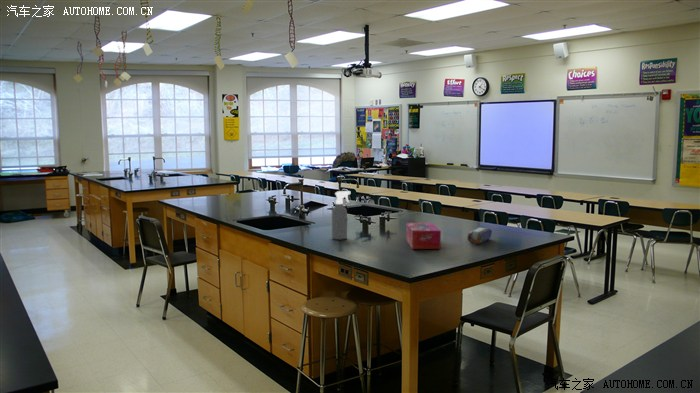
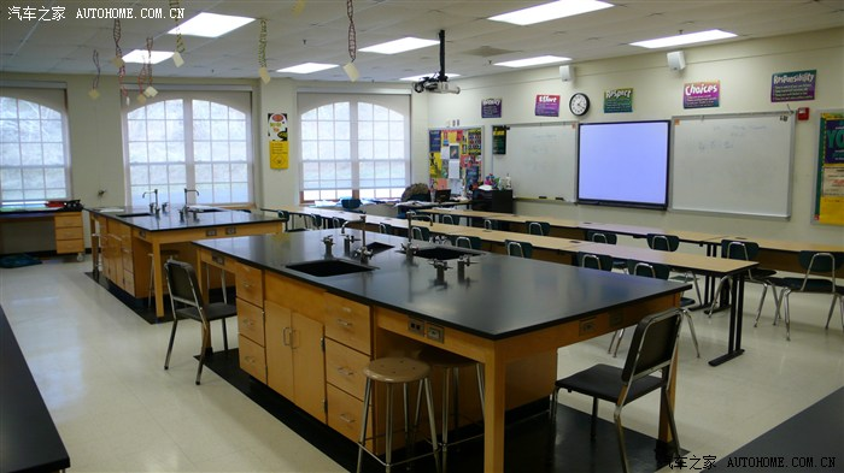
- tissue box [405,222,442,250]
- spray bottle [331,190,351,241]
- pencil case [467,227,493,245]
